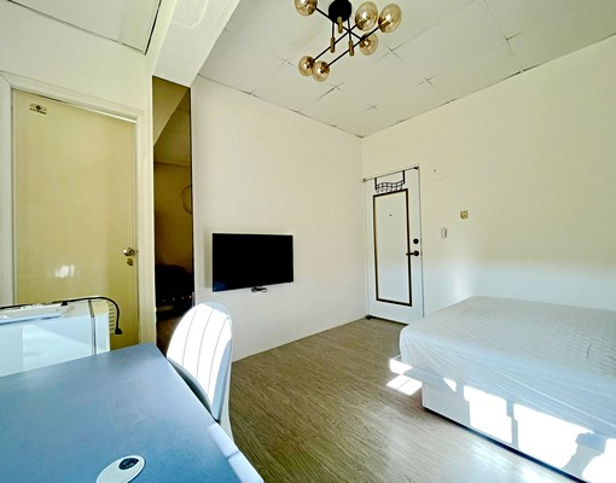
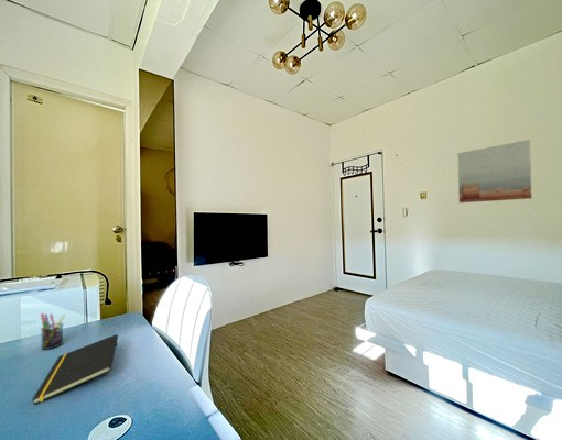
+ notepad [31,333,119,406]
+ pen holder [40,312,66,351]
+ wall art [456,139,532,204]
